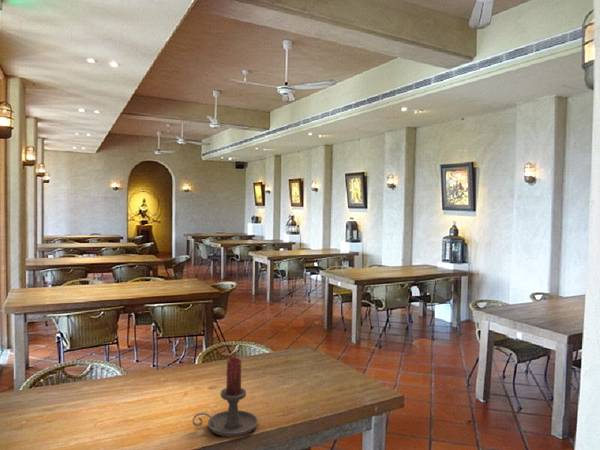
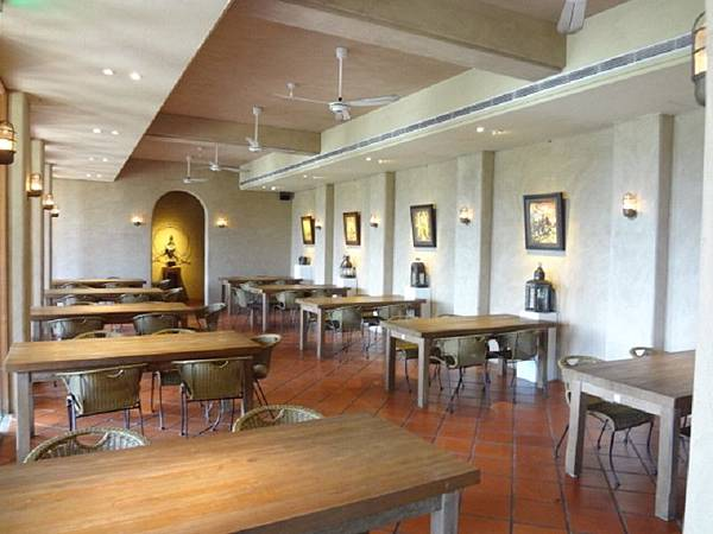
- candle holder [192,356,259,438]
